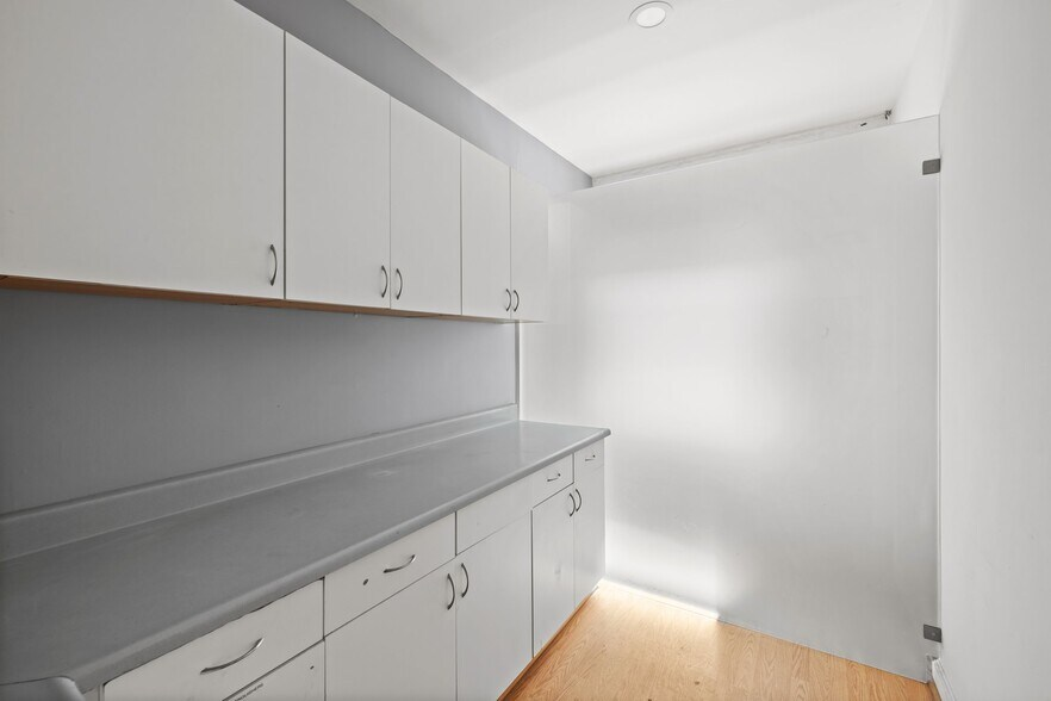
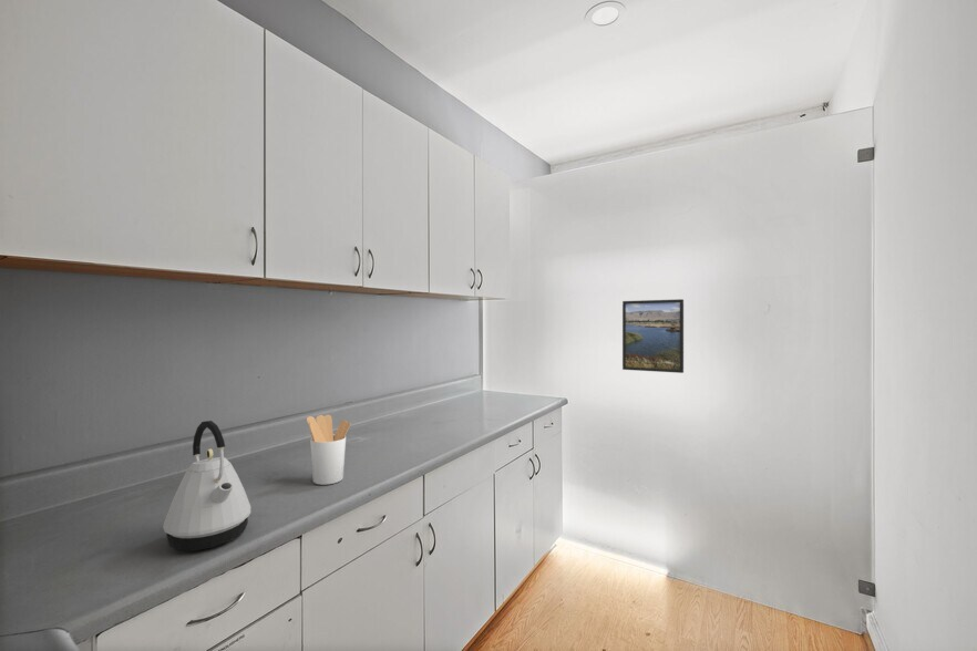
+ utensil holder [306,414,351,486]
+ kettle [162,420,251,551]
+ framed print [621,298,685,374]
